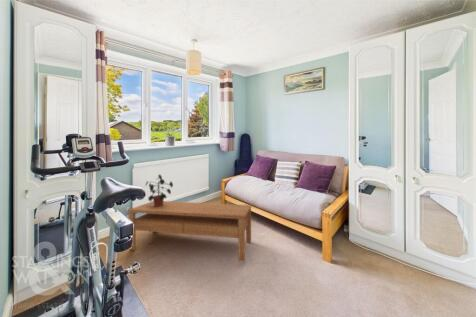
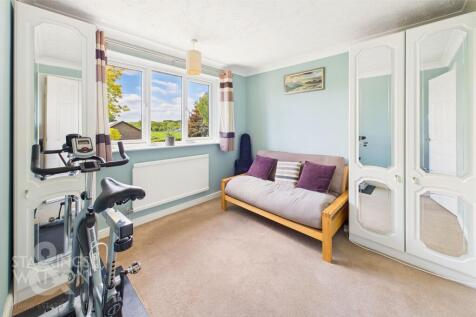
- coffee table [127,200,252,263]
- potted plant [144,173,174,206]
